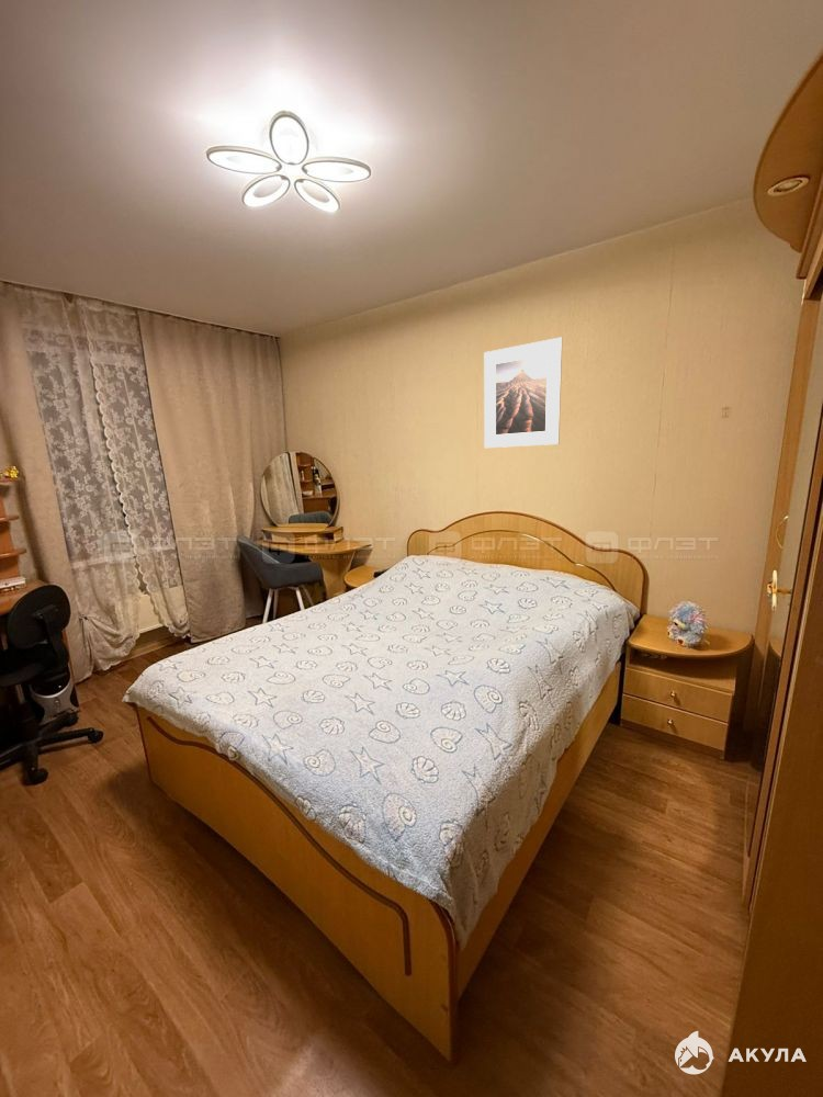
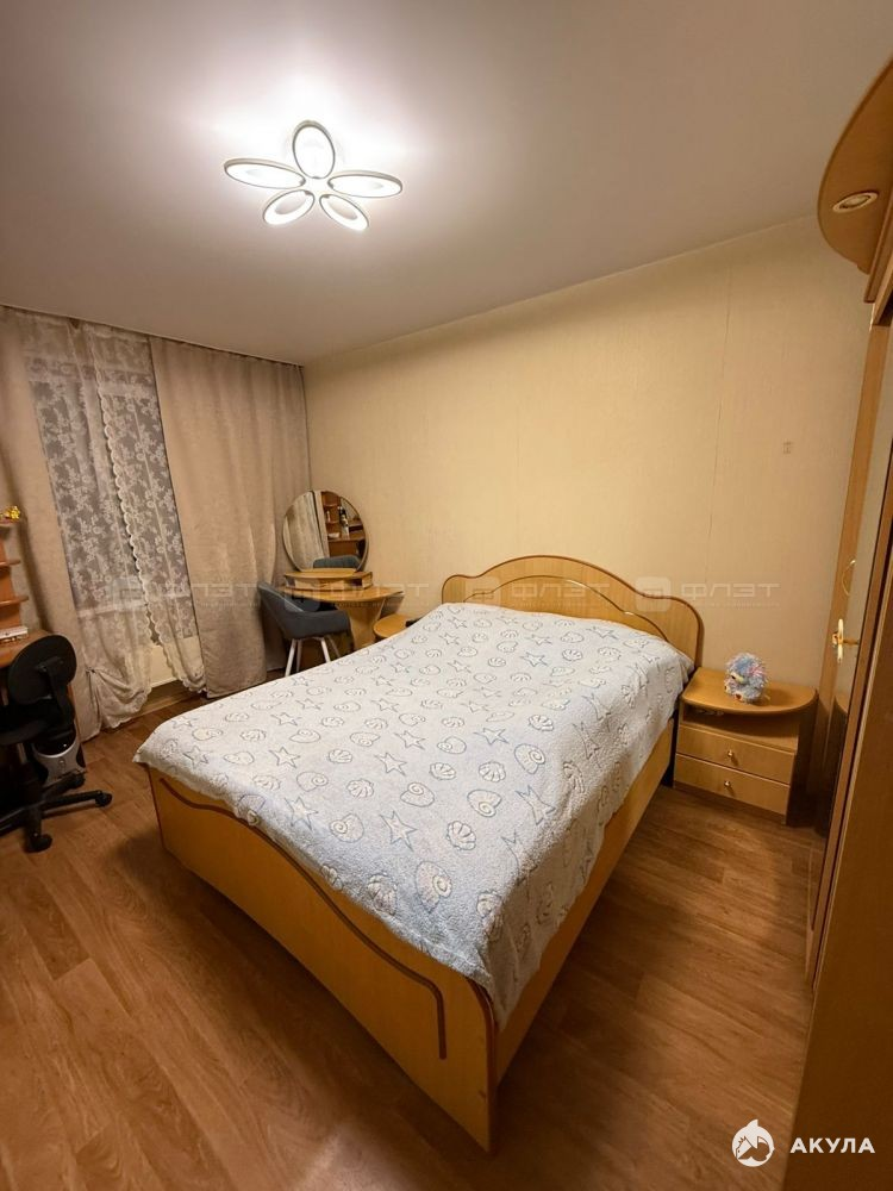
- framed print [483,337,564,449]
